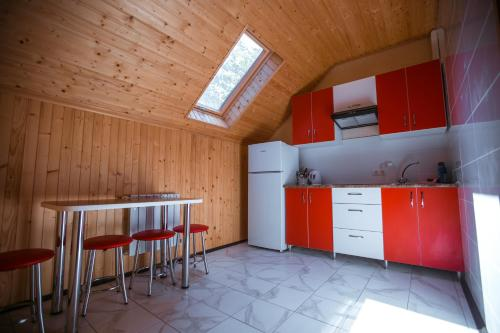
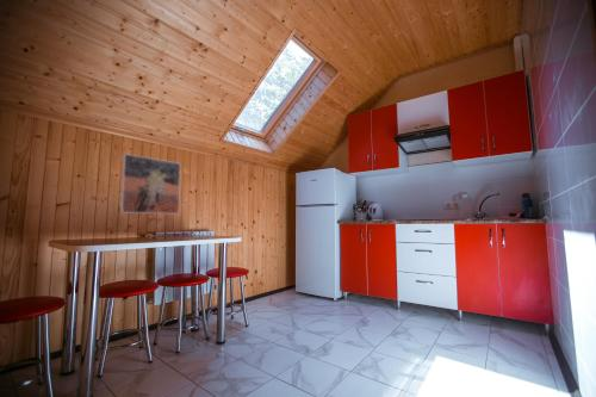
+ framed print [119,153,181,215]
